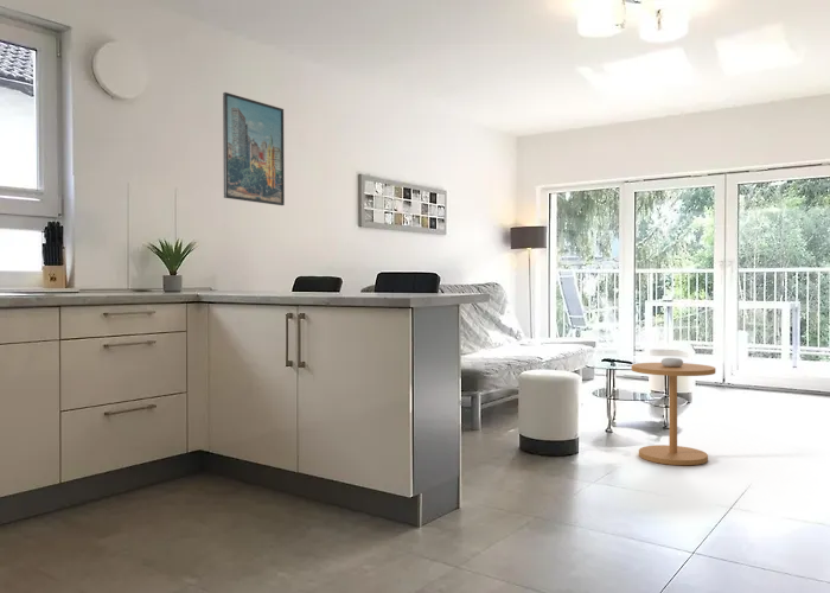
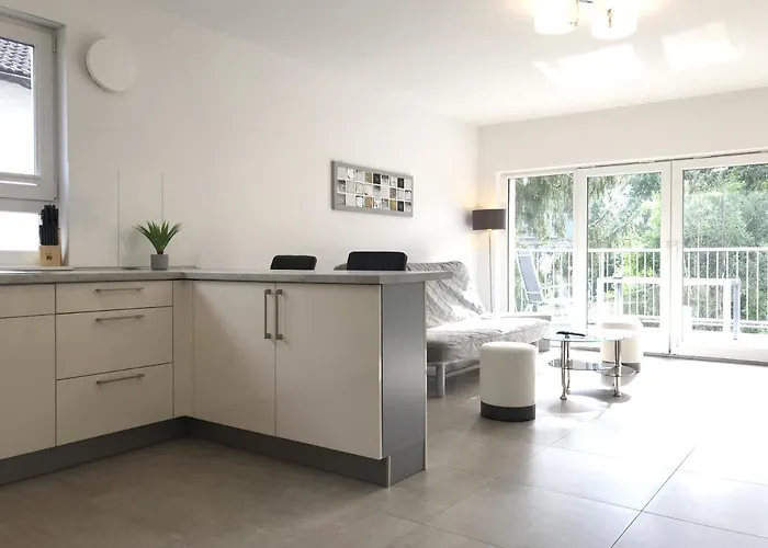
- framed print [222,91,286,206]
- side table [631,357,716,466]
